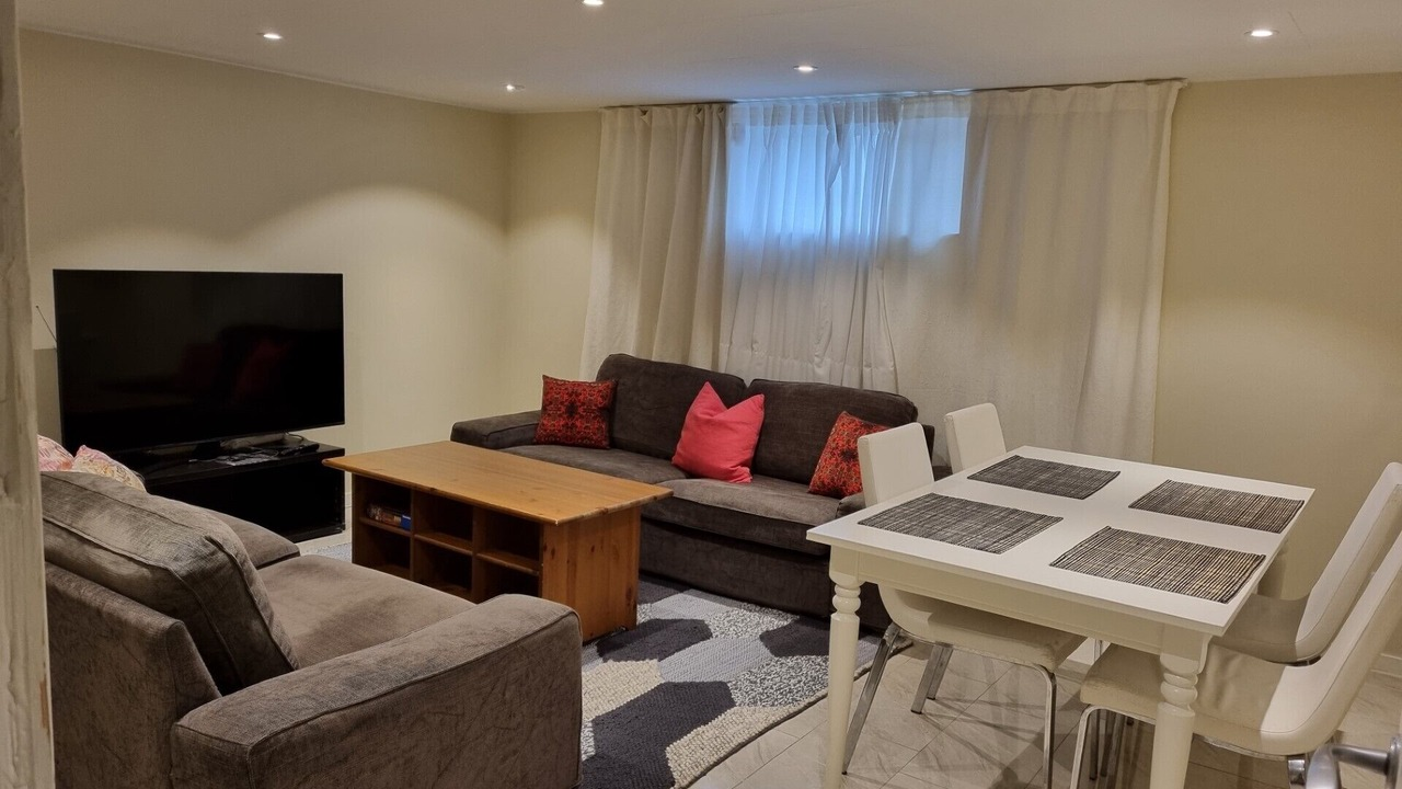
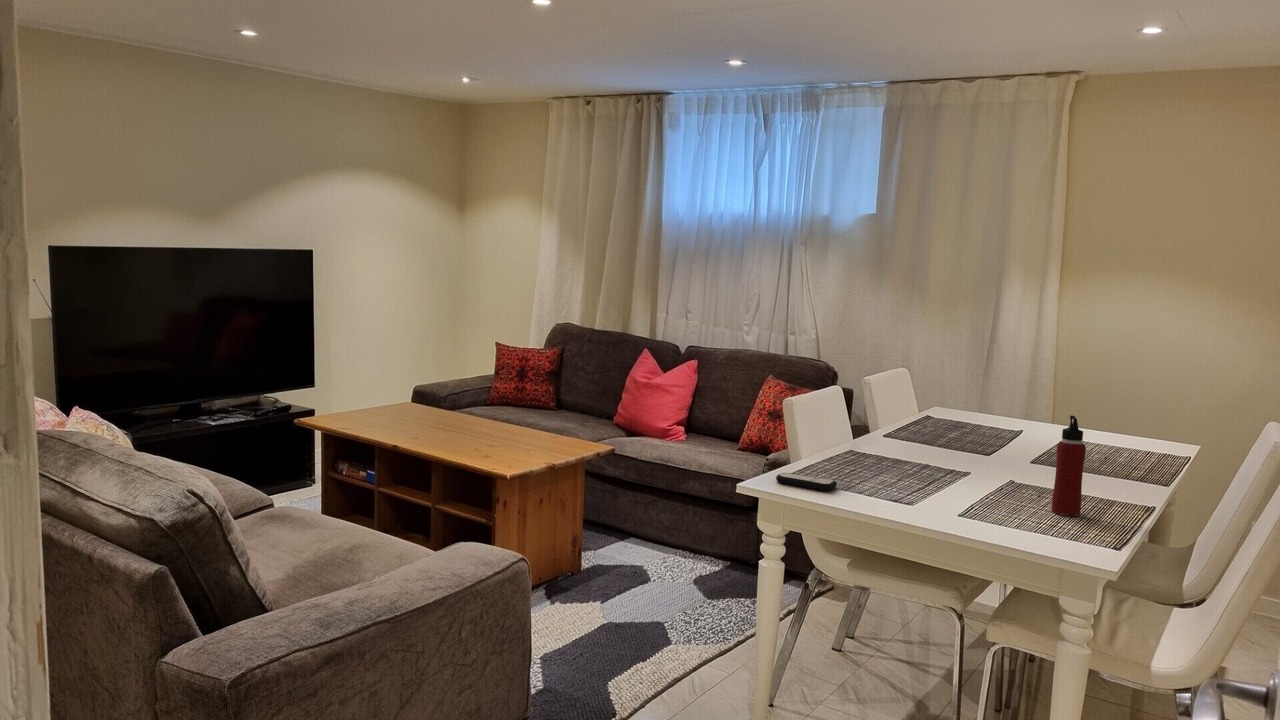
+ water bottle [1051,415,1087,517]
+ remote control [775,472,838,492]
